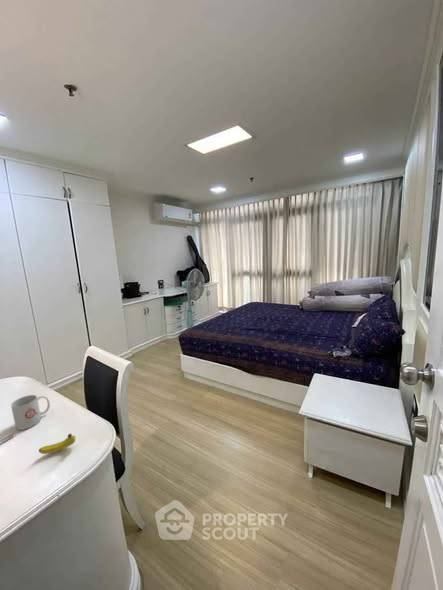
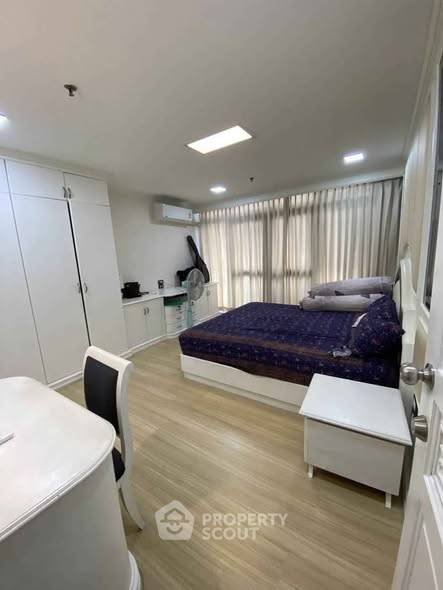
- mug [10,394,51,431]
- fruit [38,433,76,455]
